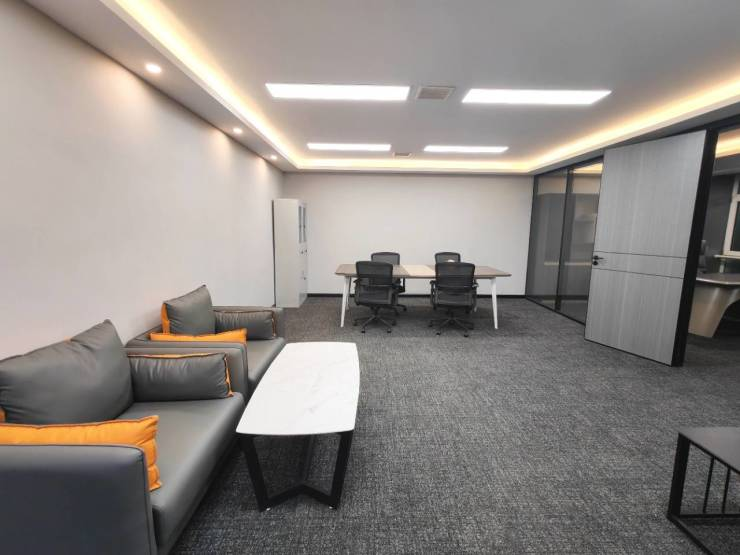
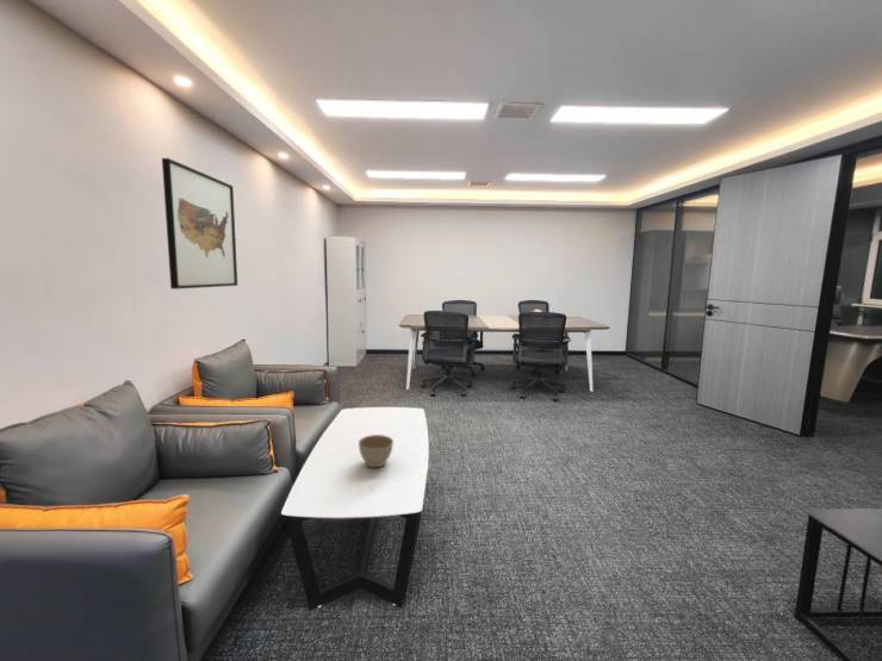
+ wall art [161,157,238,291]
+ planter bowl [358,434,395,468]
